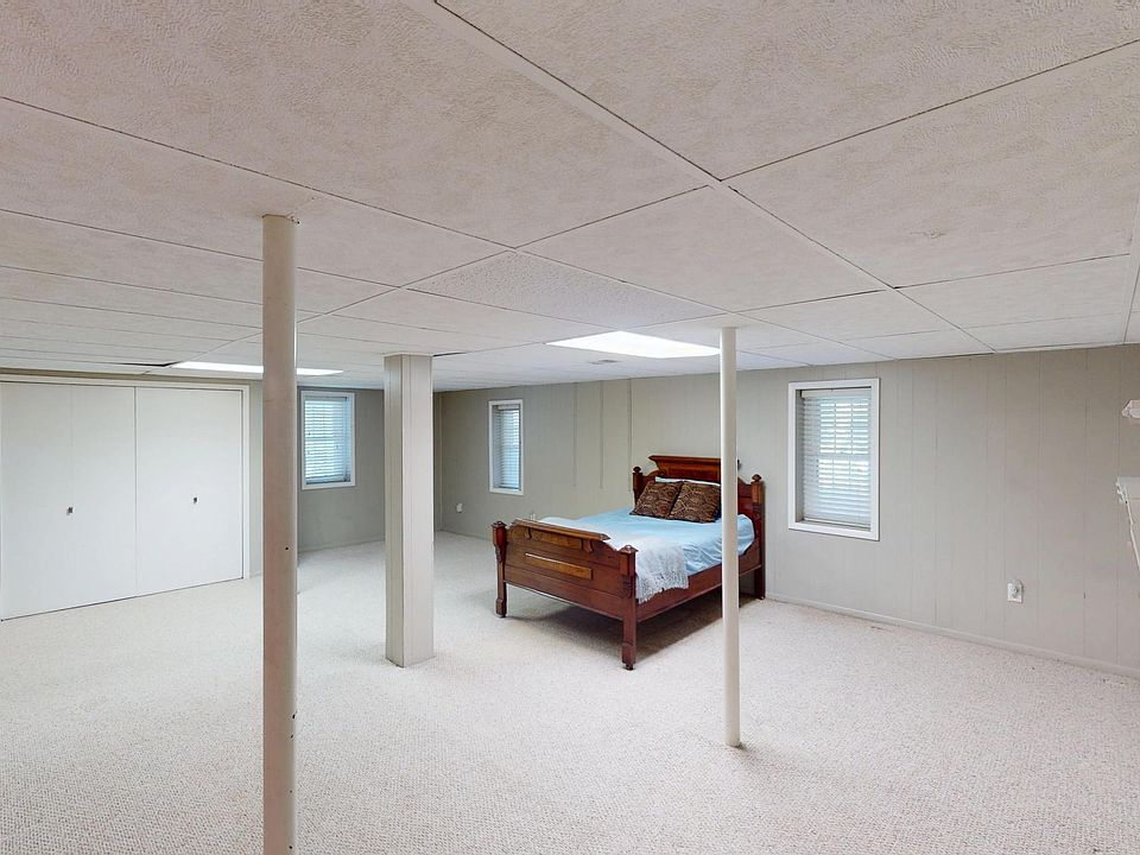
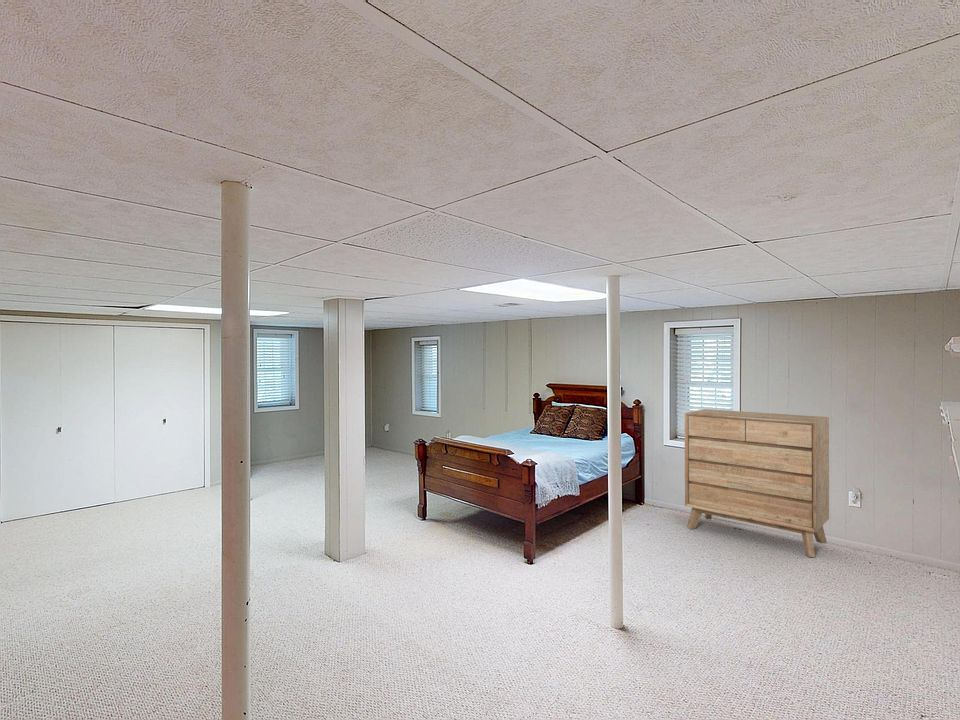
+ dresser [684,408,830,558]
